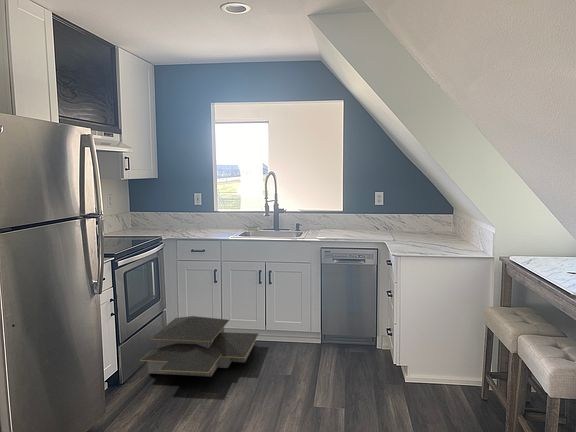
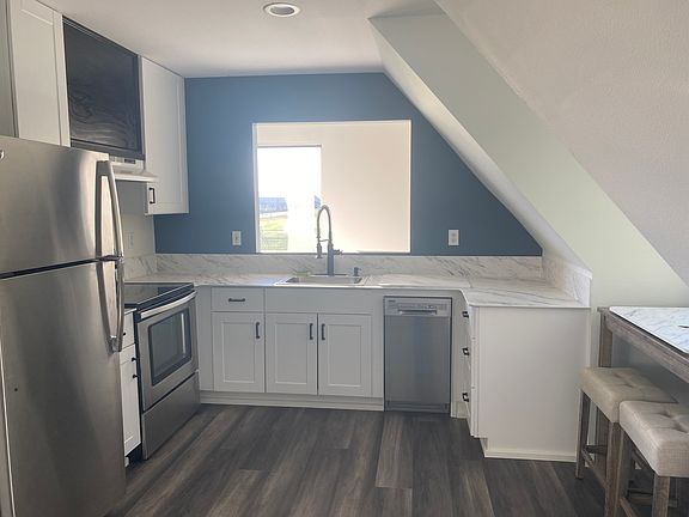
- architectural model [139,315,260,377]
